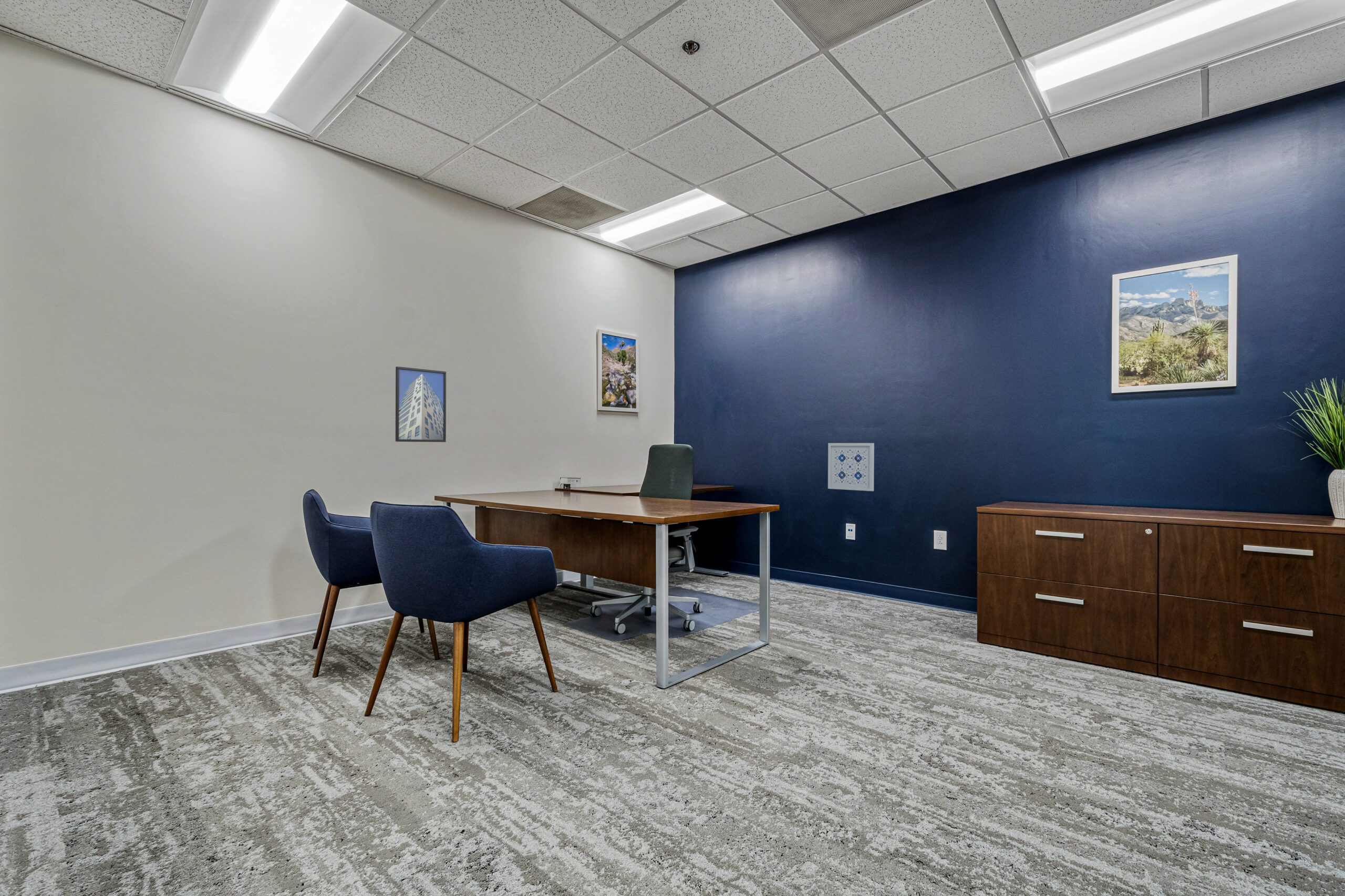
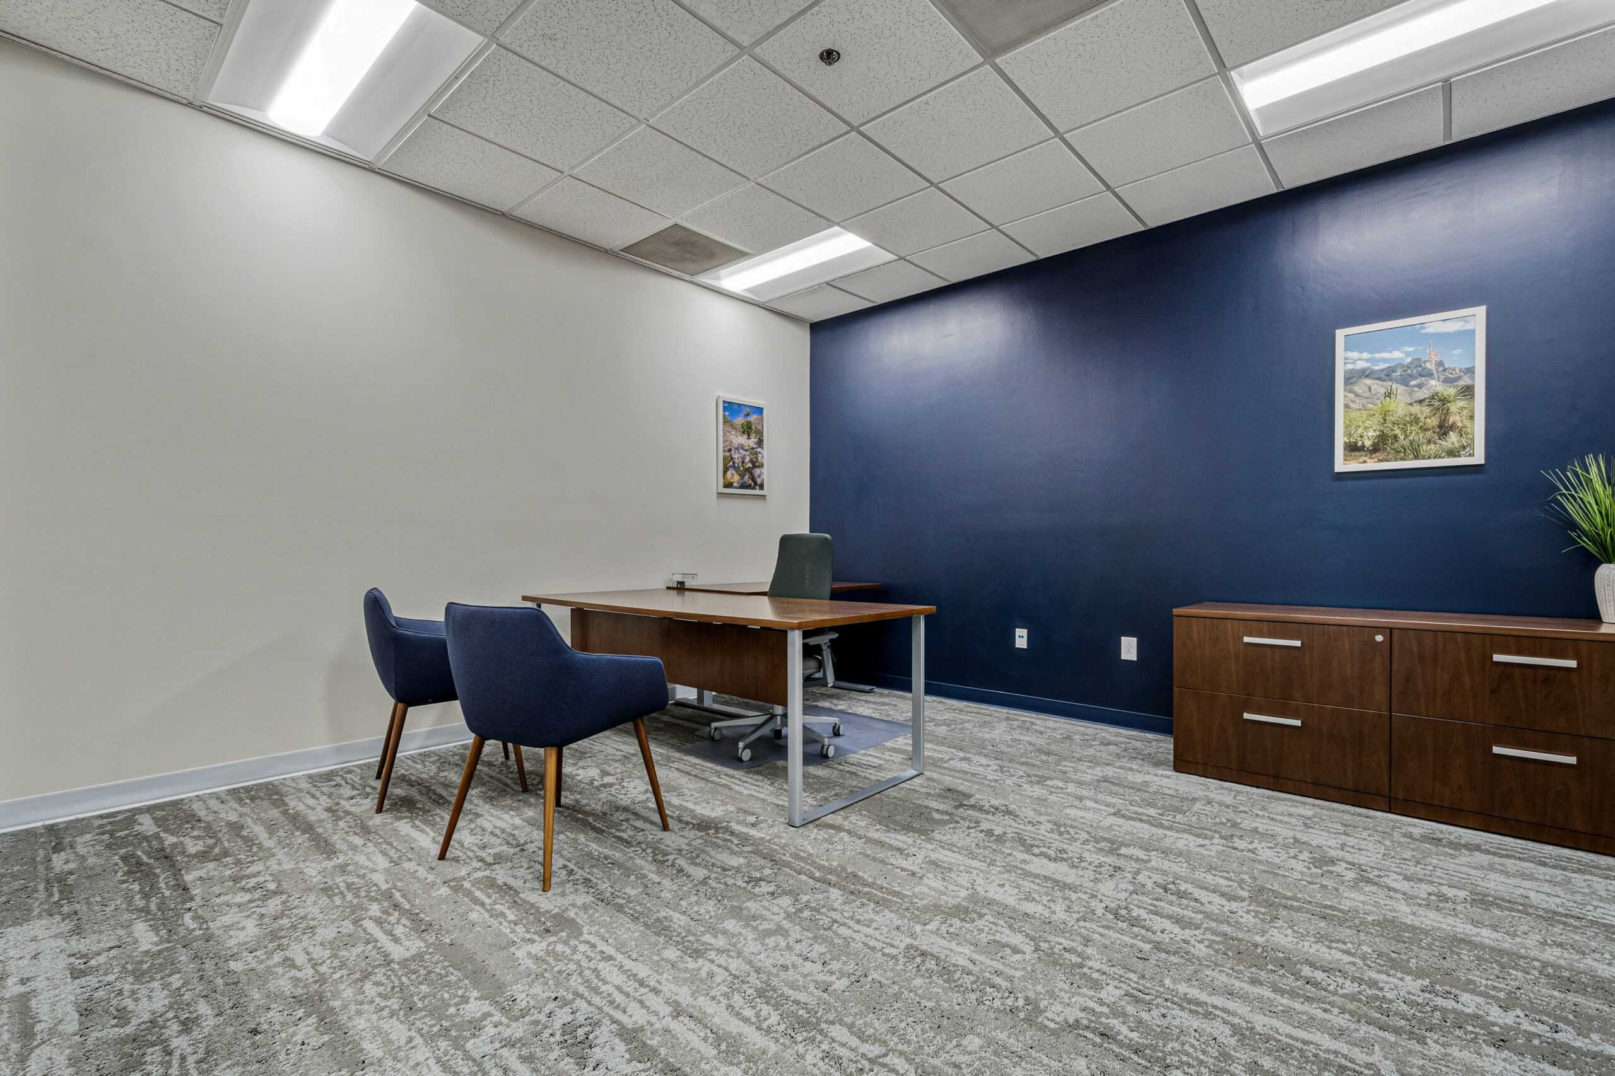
- wall art [827,443,875,492]
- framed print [395,366,447,443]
